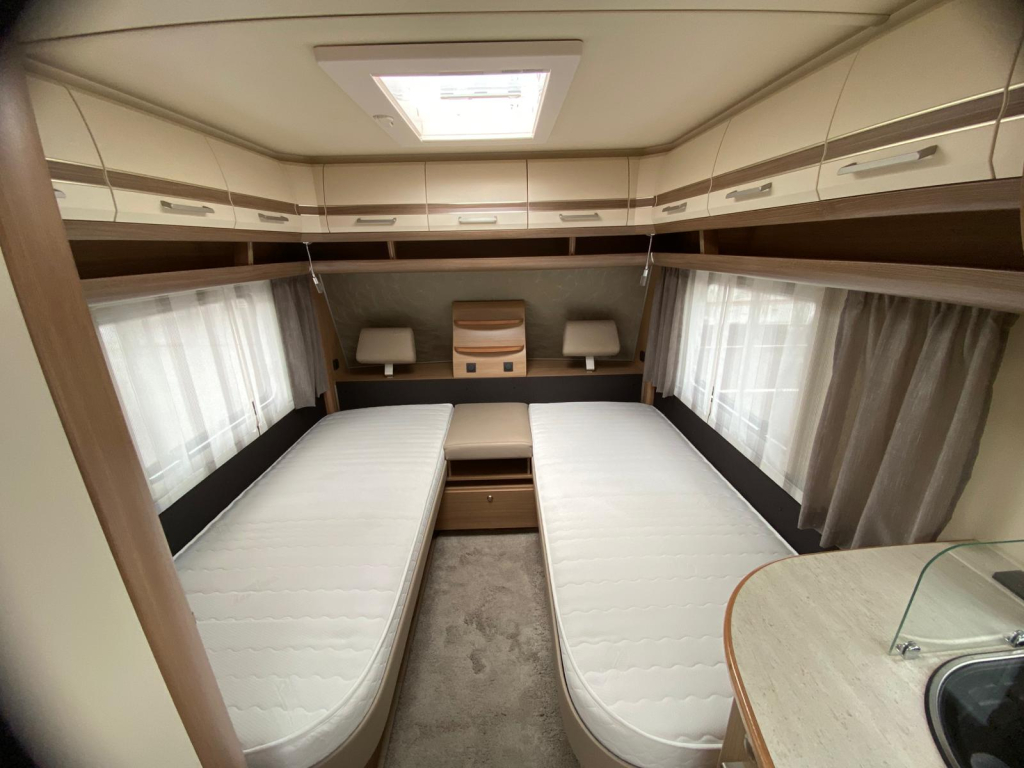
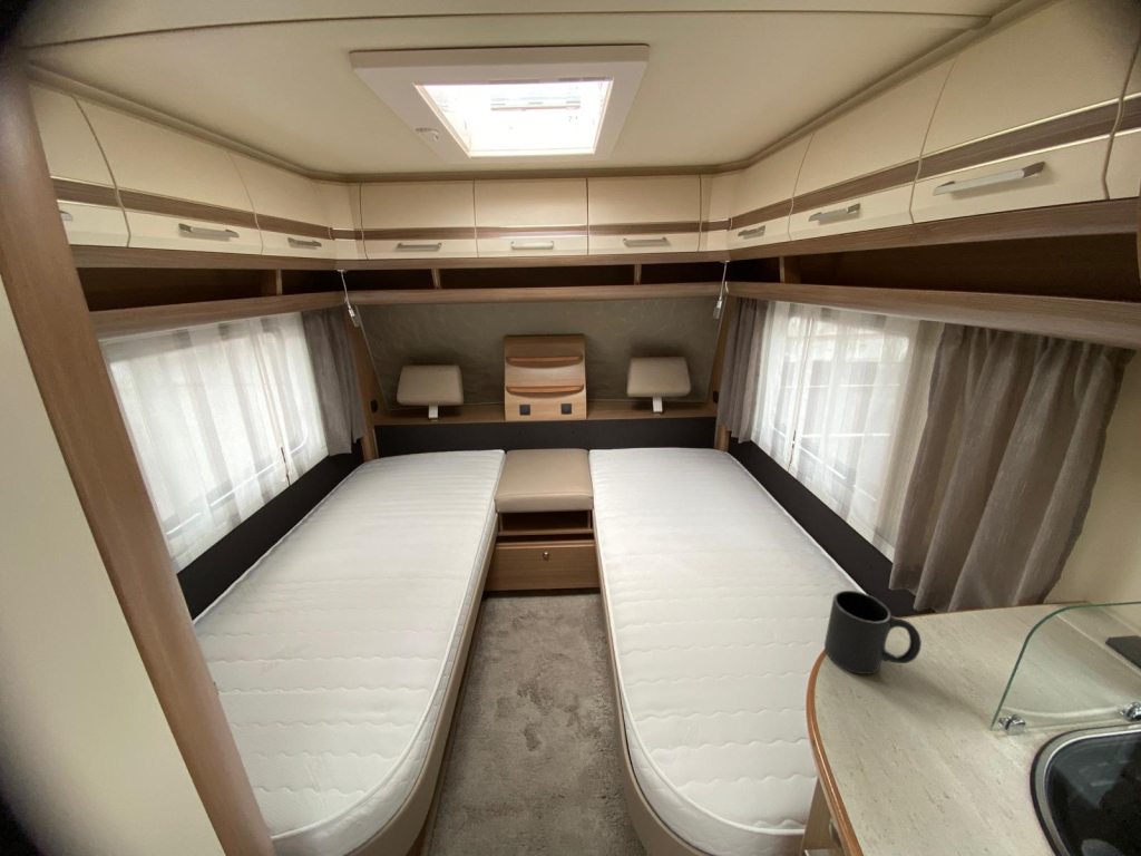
+ mug [823,590,923,675]
